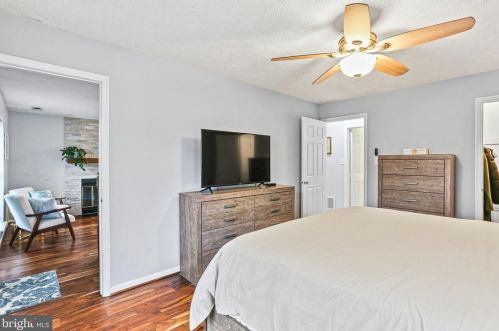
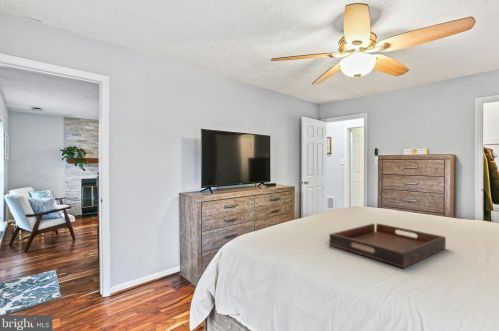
+ serving tray [328,222,447,269]
